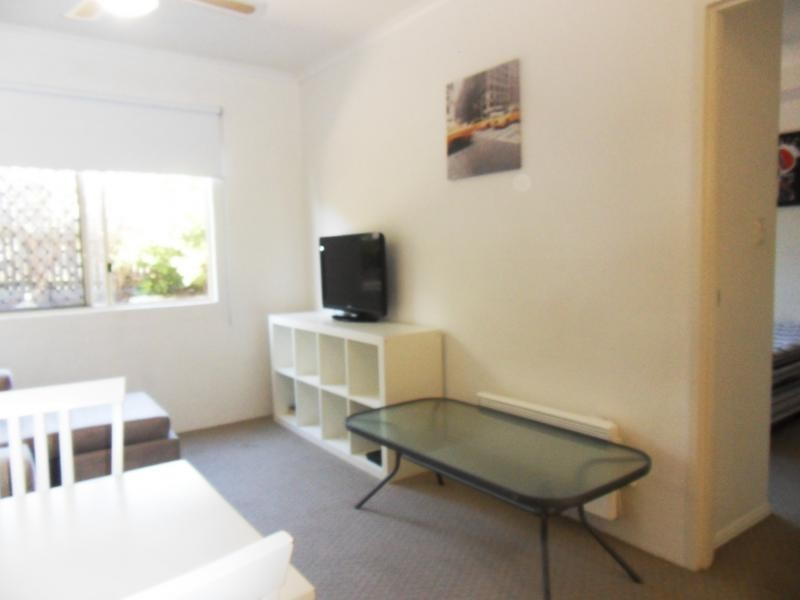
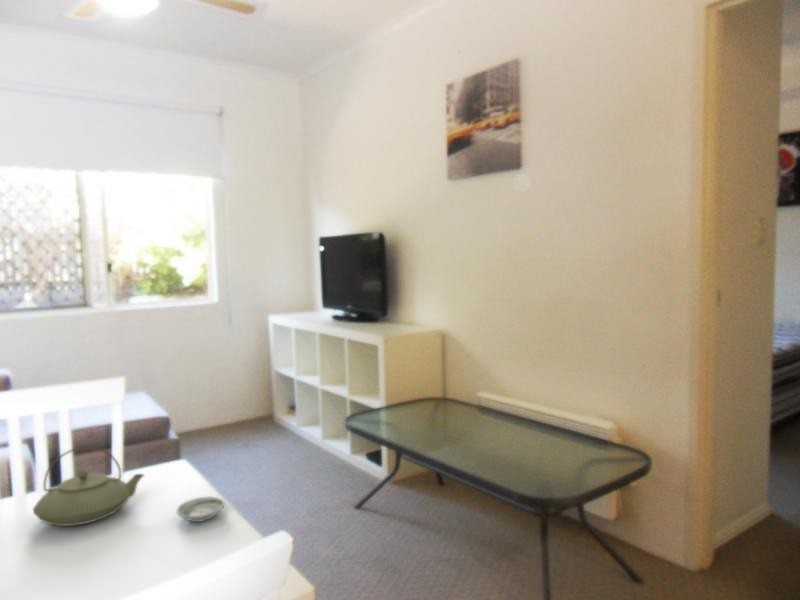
+ teapot [32,446,145,527]
+ saucer [175,496,226,523]
